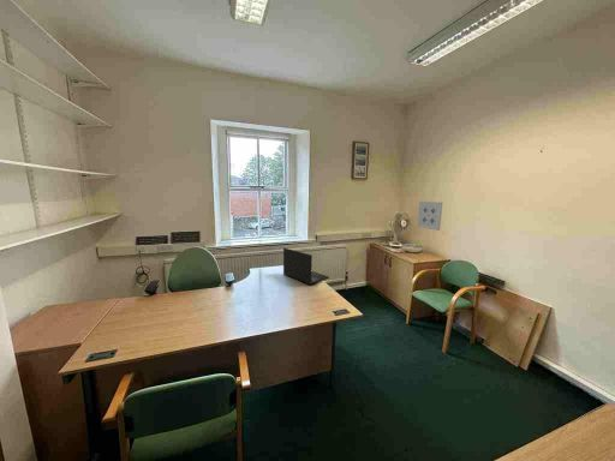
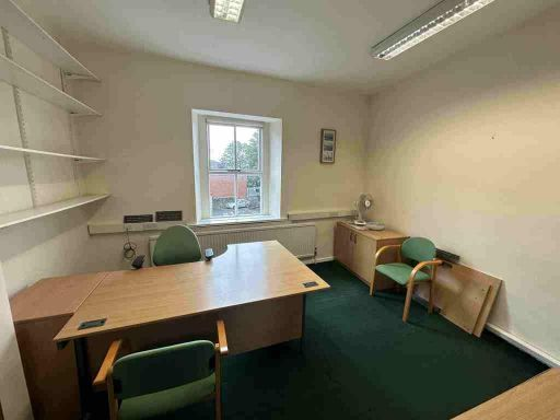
- wall art [416,200,443,232]
- laptop [282,247,330,286]
